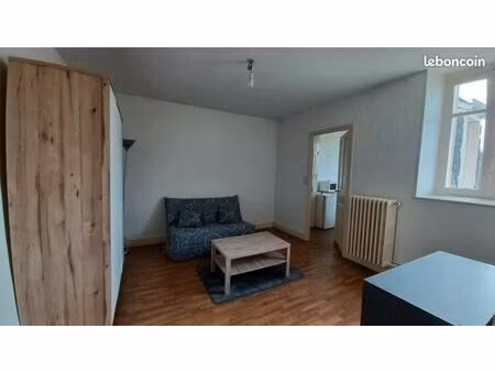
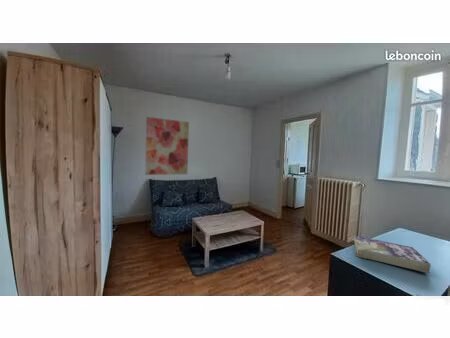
+ book [353,234,432,275]
+ wall art [144,116,190,176]
